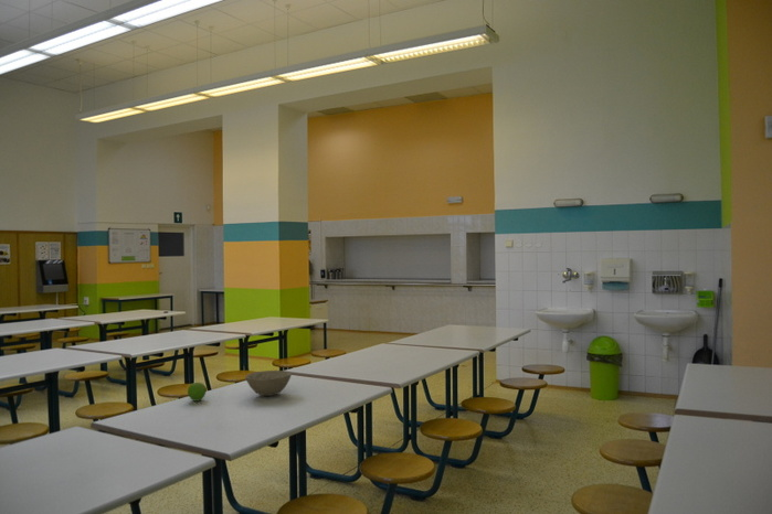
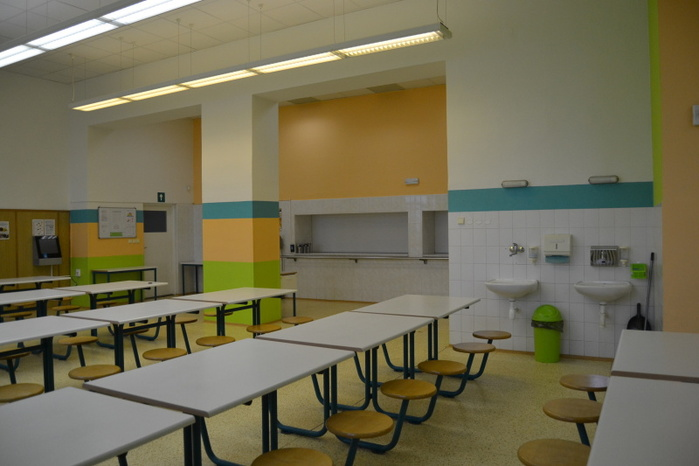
- fruit [187,382,208,403]
- bowl [244,370,293,397]
